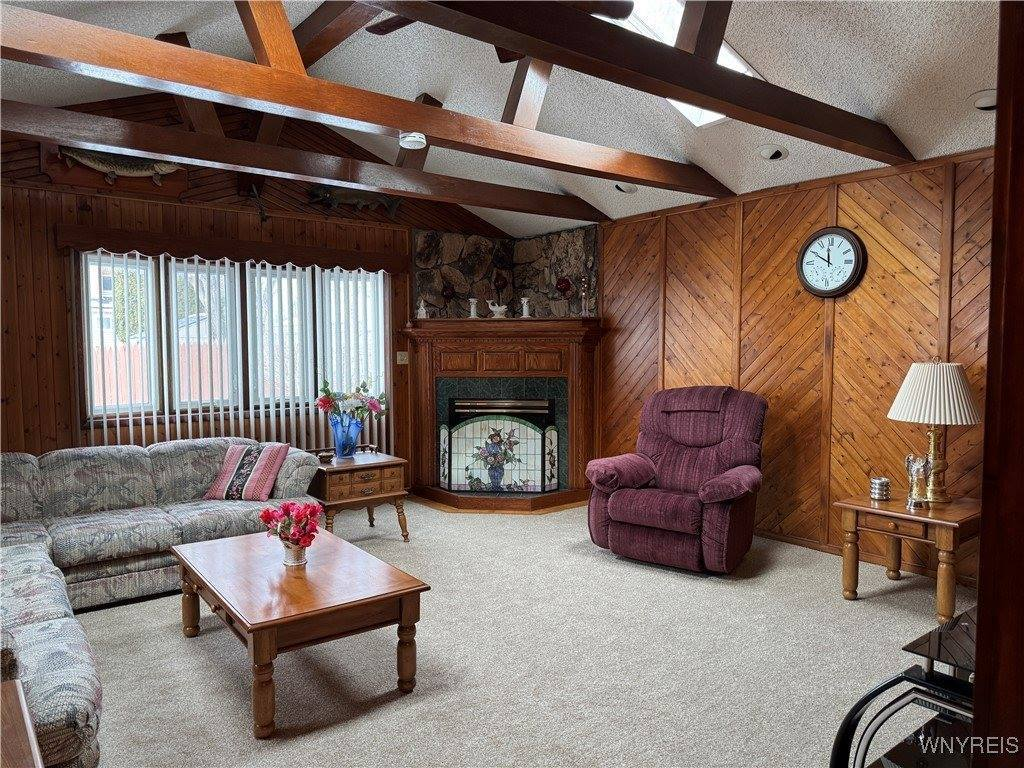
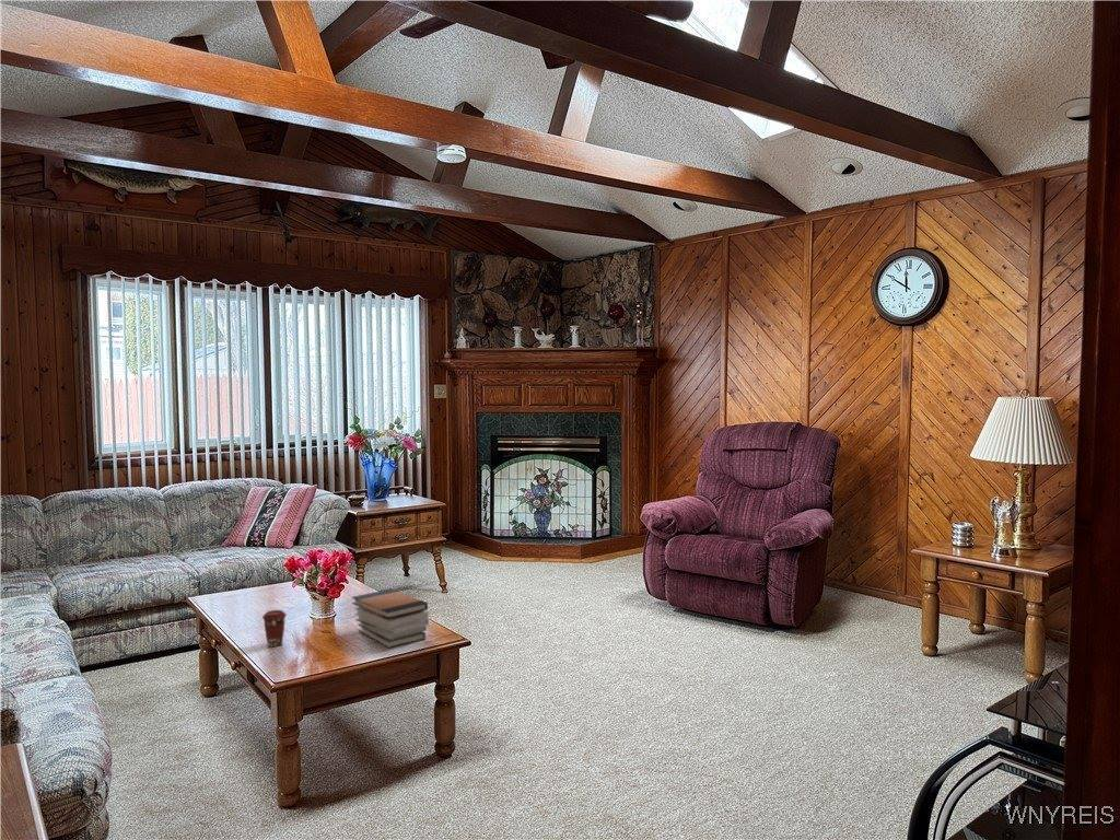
+ coffee cup [261,609,288,648]
+ book stack [351,588,430,649]
